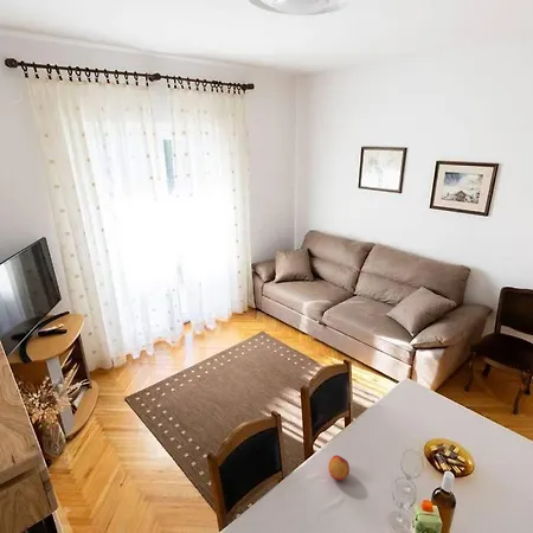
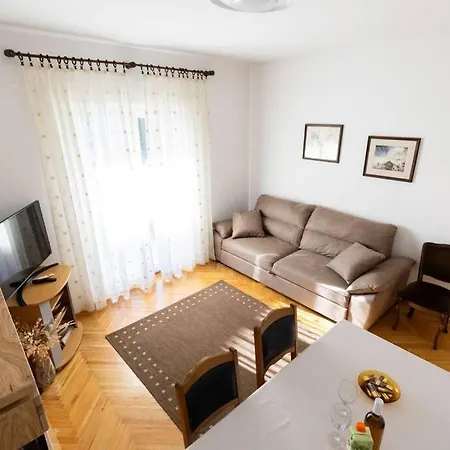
- fruit [327,454,351,482]
